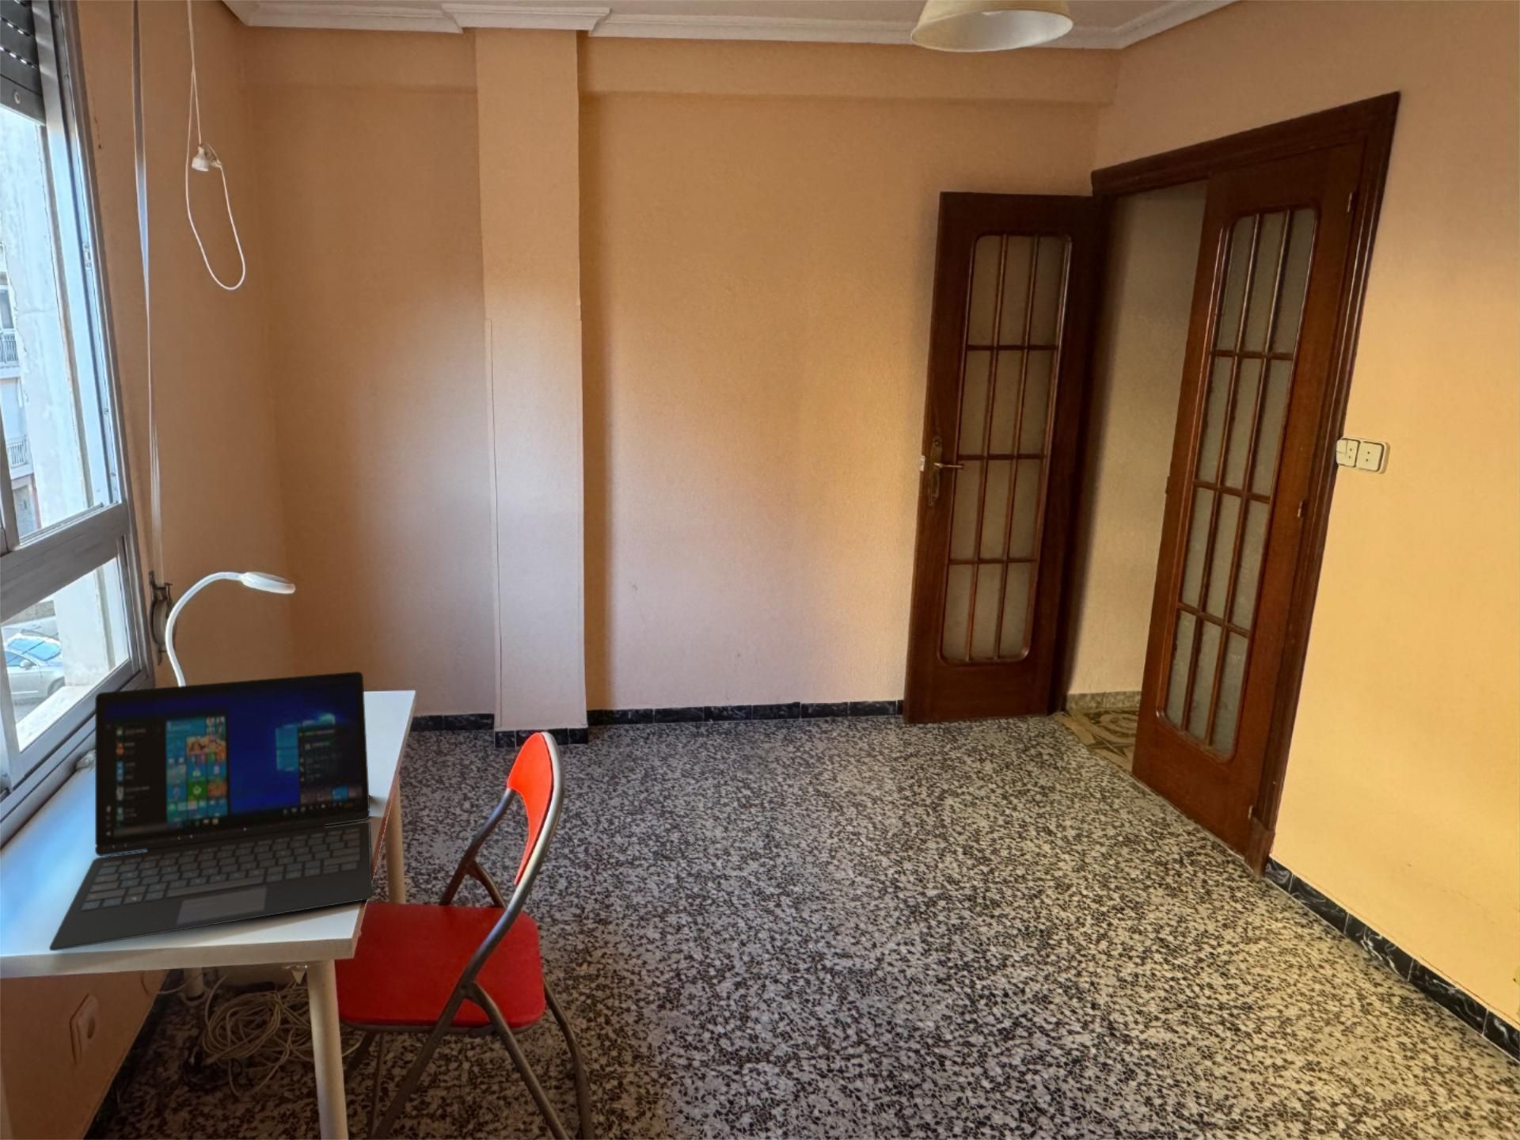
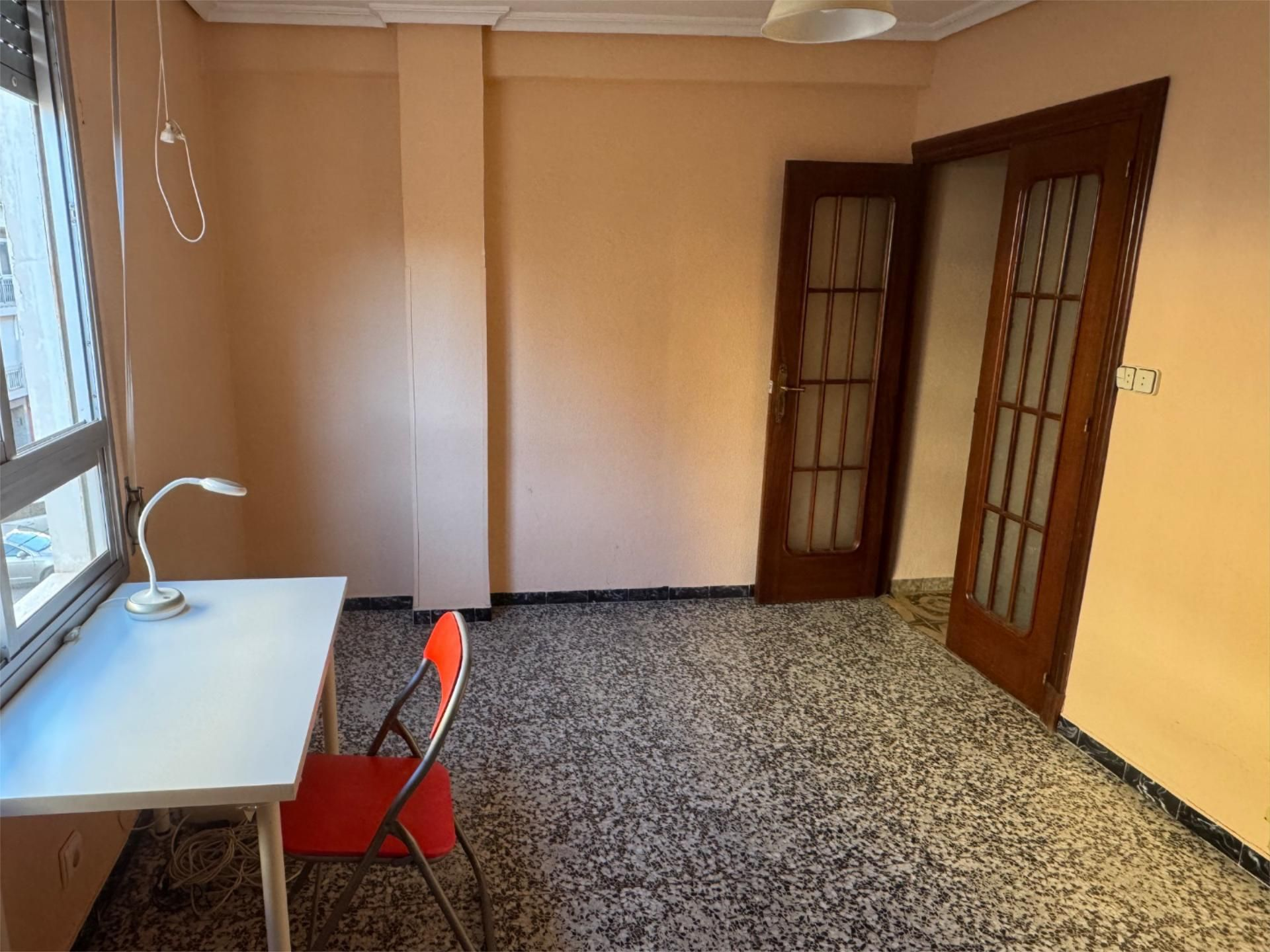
- laptop [48,671,373,952]
